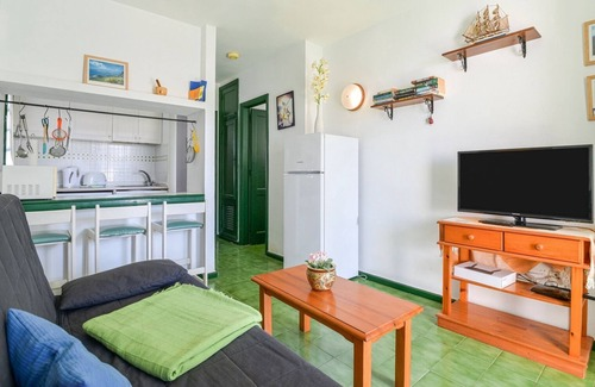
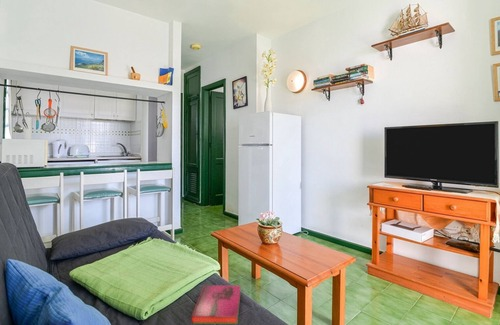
+ hardback book [190,284,242,325]
